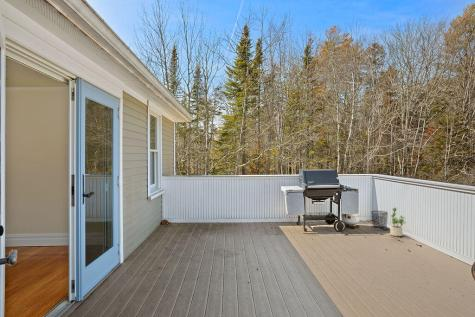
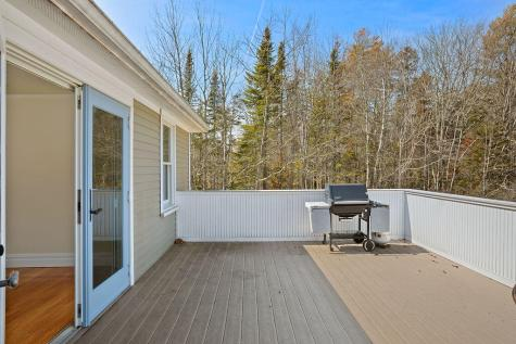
- waste bin [370,210,389,231]
- potted plant [389,206,407,237]
